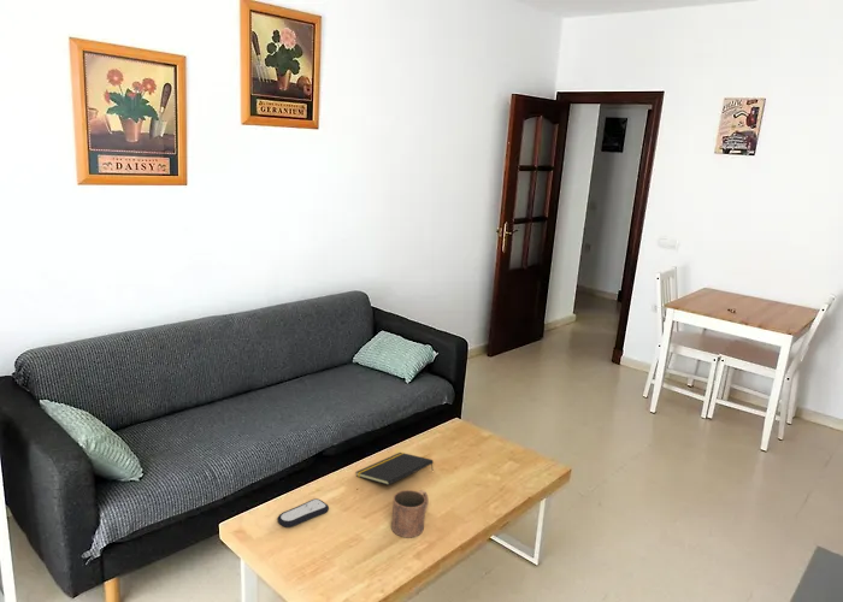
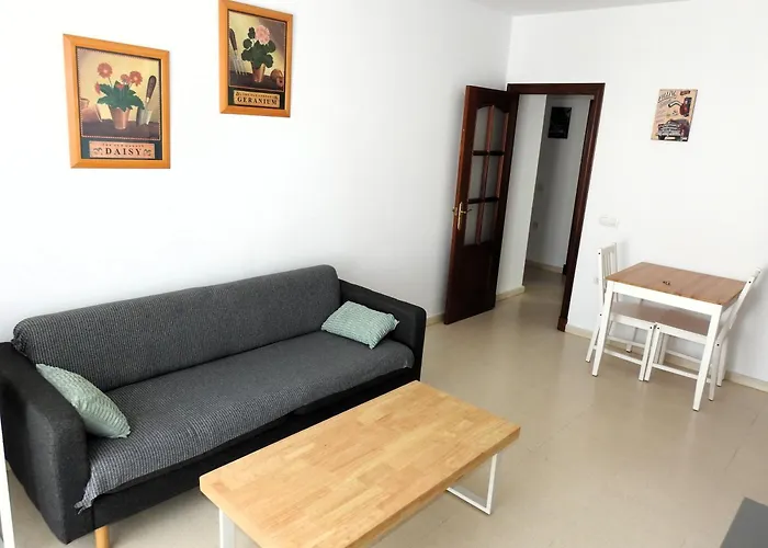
- remote control [276,497,330,529]
- mug [390,489,430,538]
- notepad [354,452,435,486]
